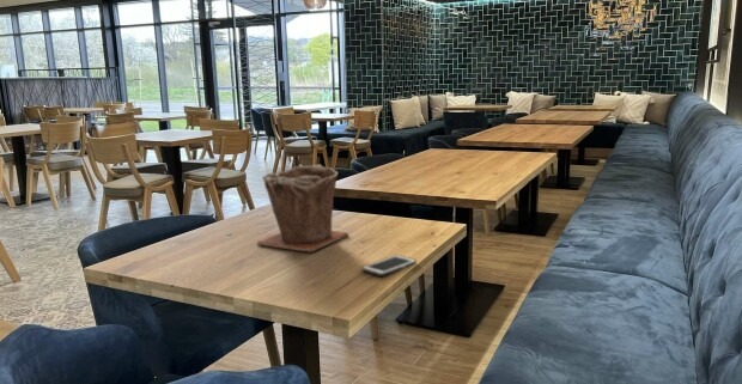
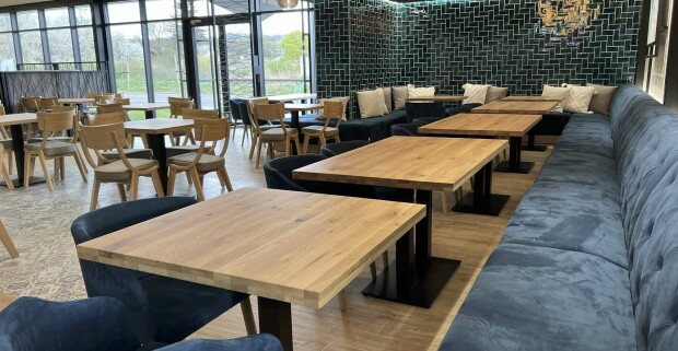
- cell phone [360,254,418,278]
- plant pot [256,164,349,252]
